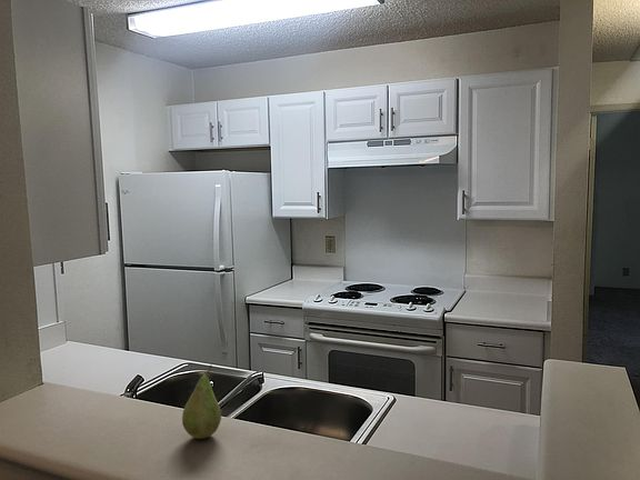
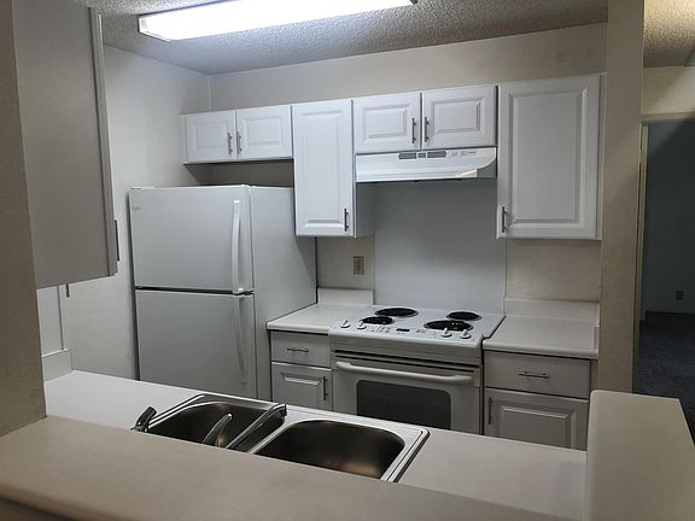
- fruit [181,364,222,440]
